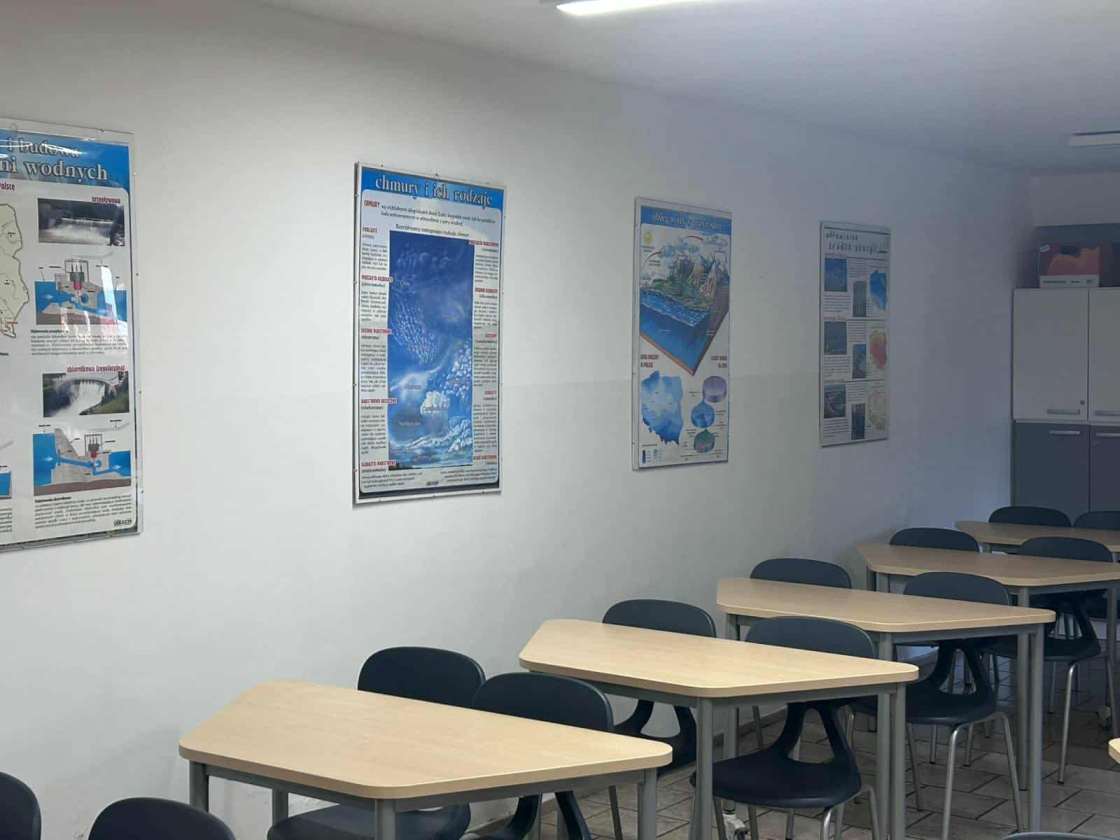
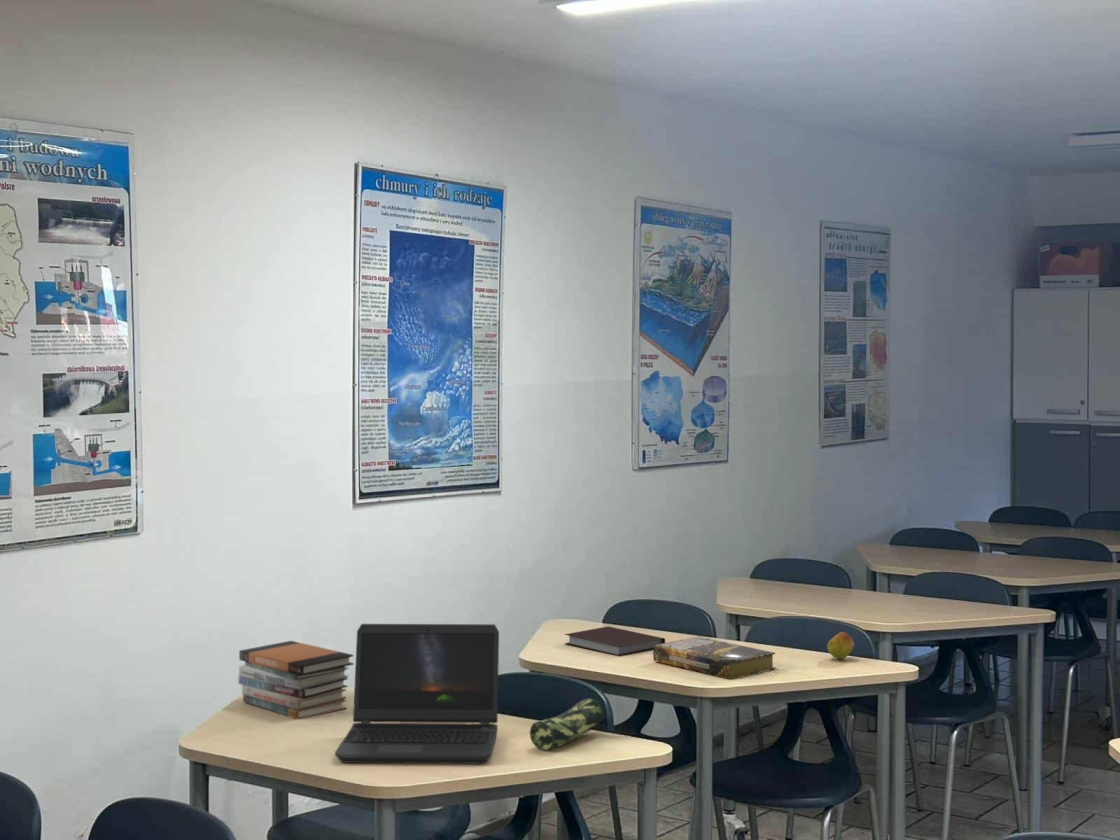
+ laptop computer [334,623,500,765]
+ book [652,636,777,680]
+ book stack [237,640,355,720]
+ notebook [564,626,666,658]
+ apple [826,631,855,660]
+ pencil case [529,697,604,752]
